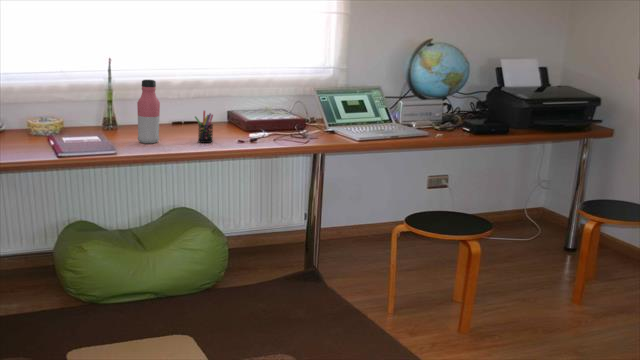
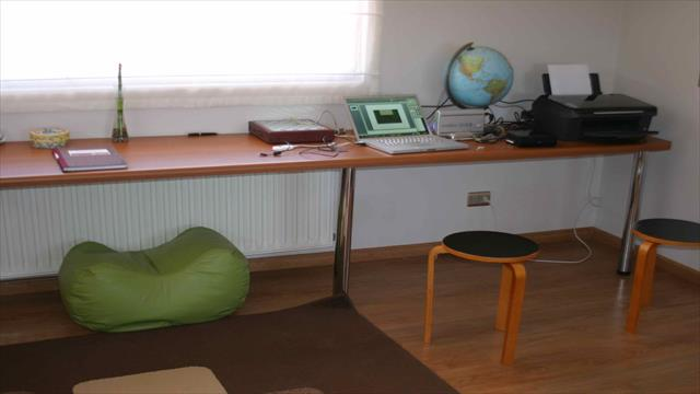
- pen holder [194,110,214,144]
- water bottle [136,79,161,144]
